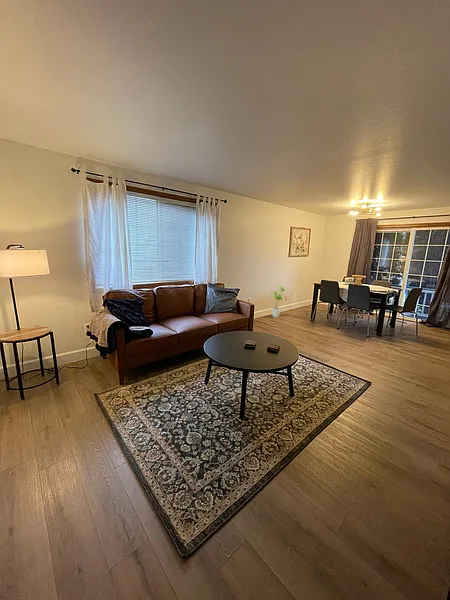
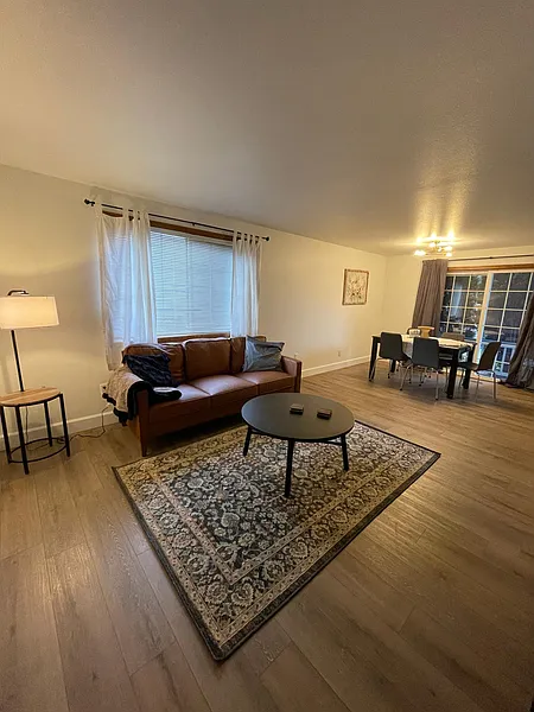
- house plant [270,285,289,318]
